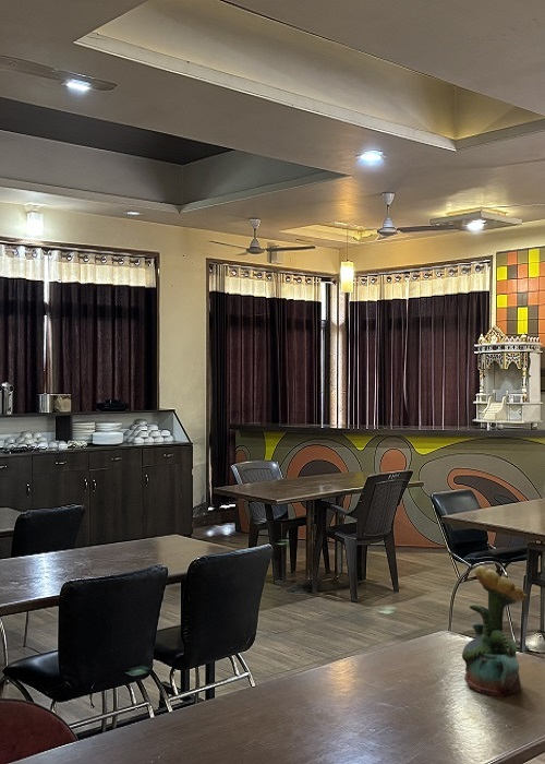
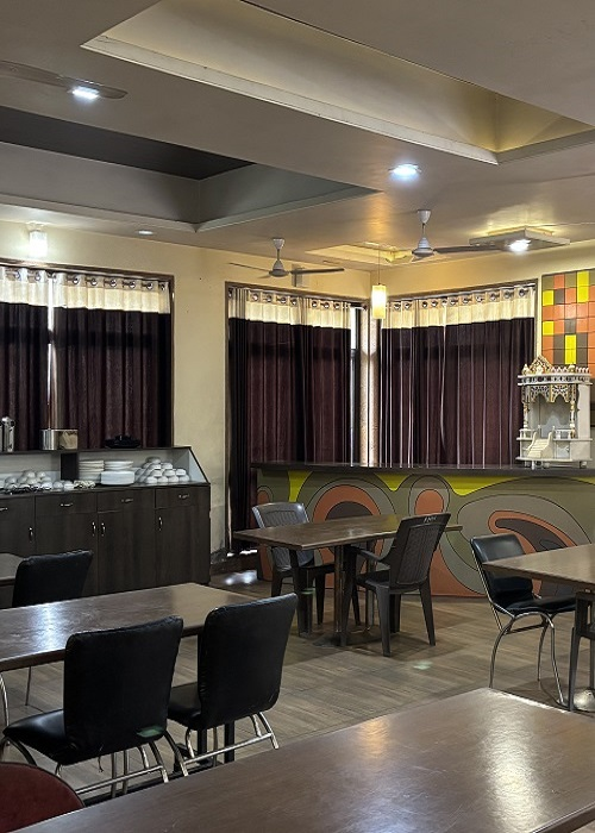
- potted flower [461,564,528,696]
